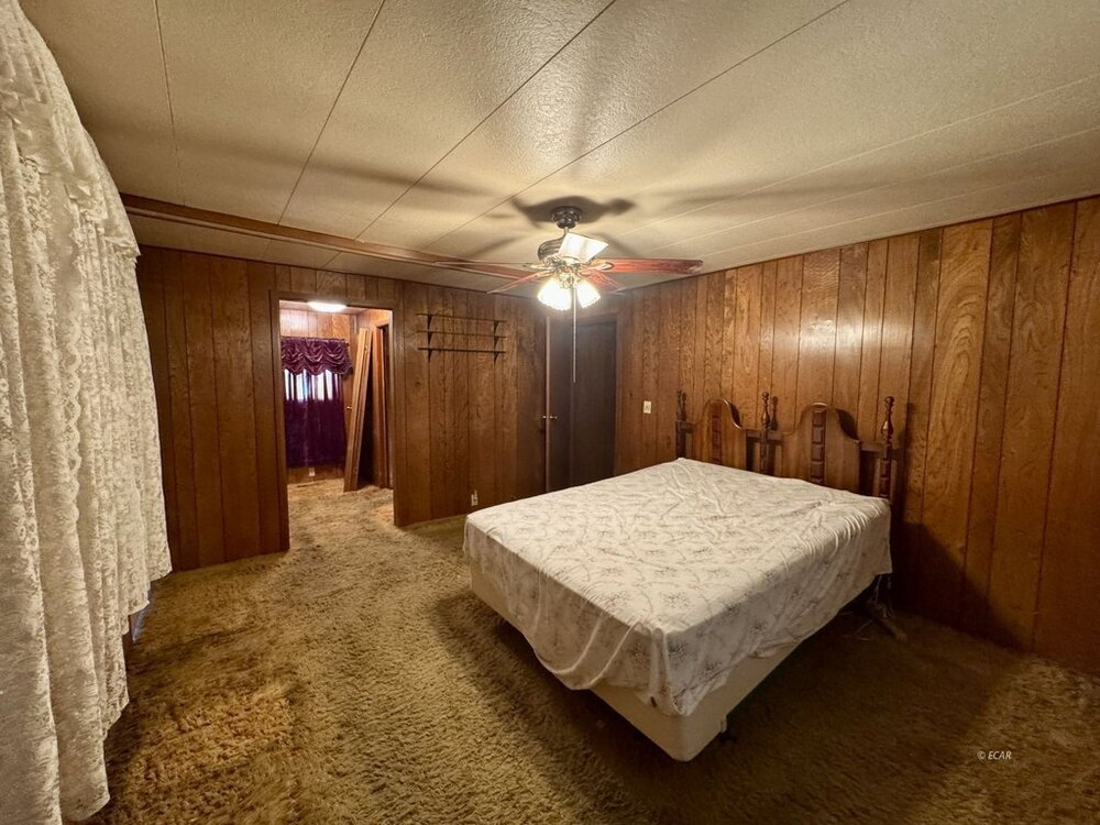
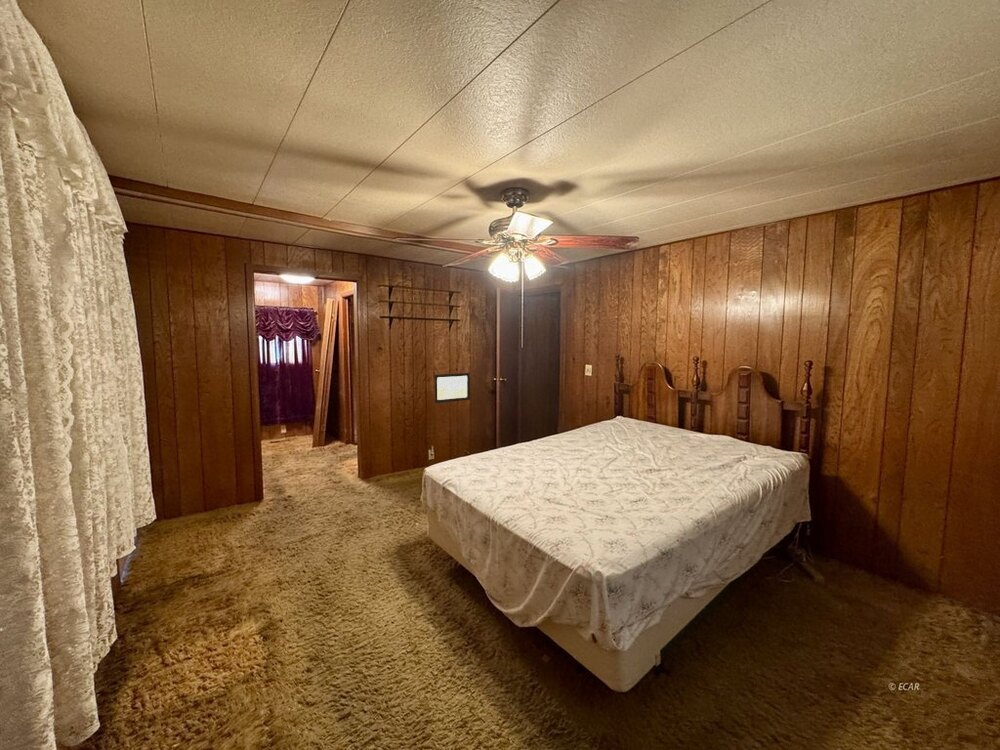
+ wall art [434,372,471,404]
